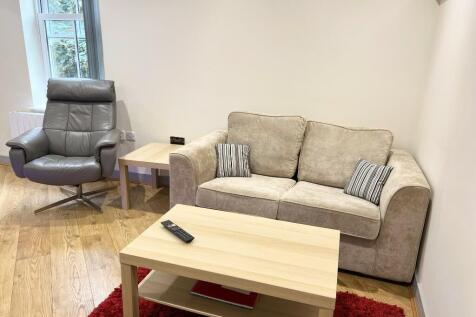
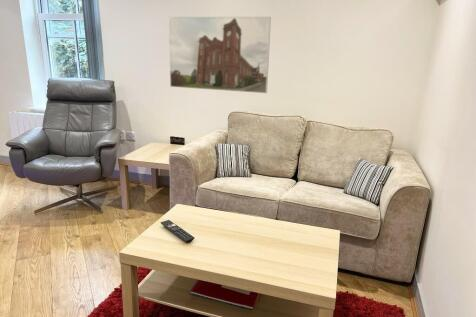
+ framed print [168,15,272,94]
